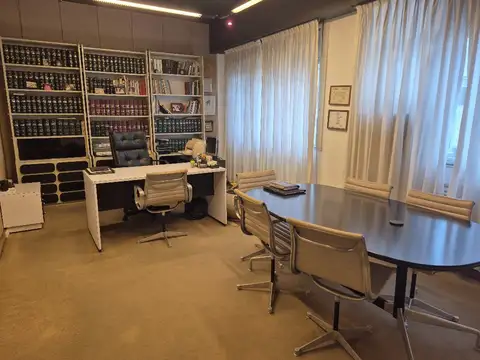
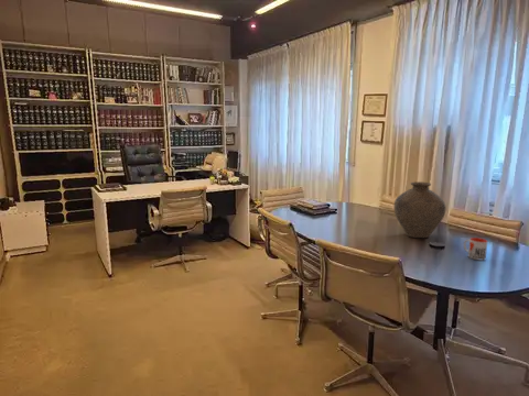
+ mug [463,237,488,261]
+ vase [393,180,447,239]
